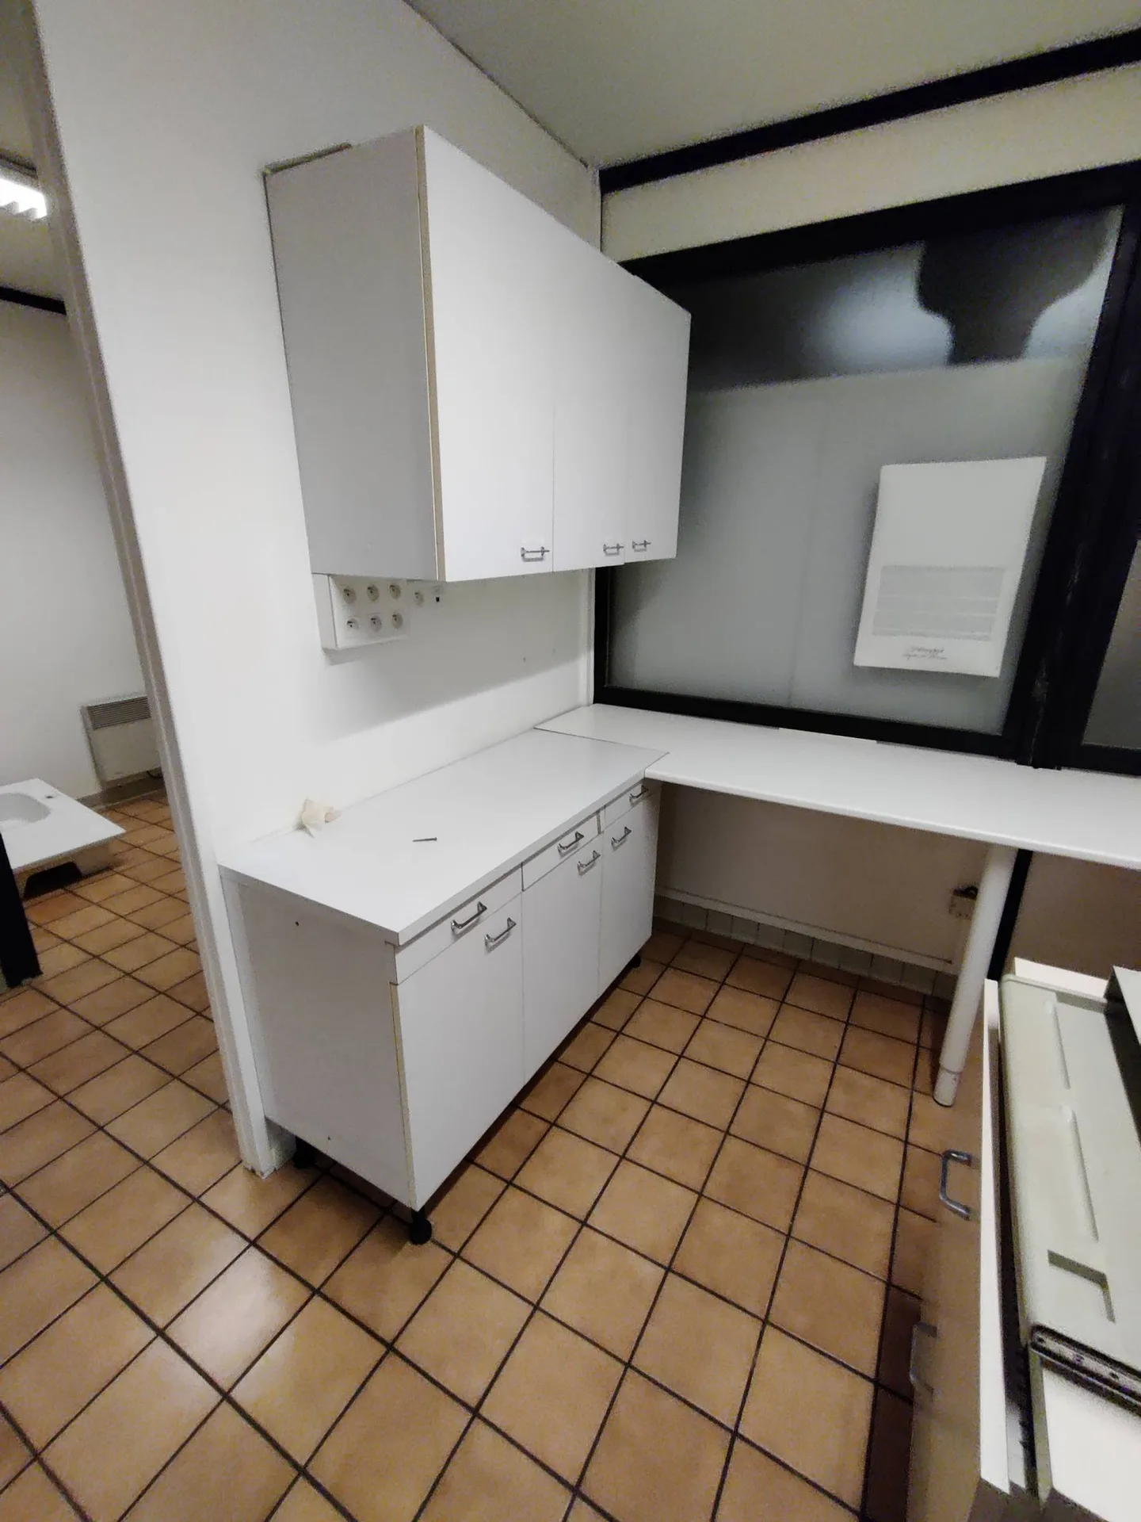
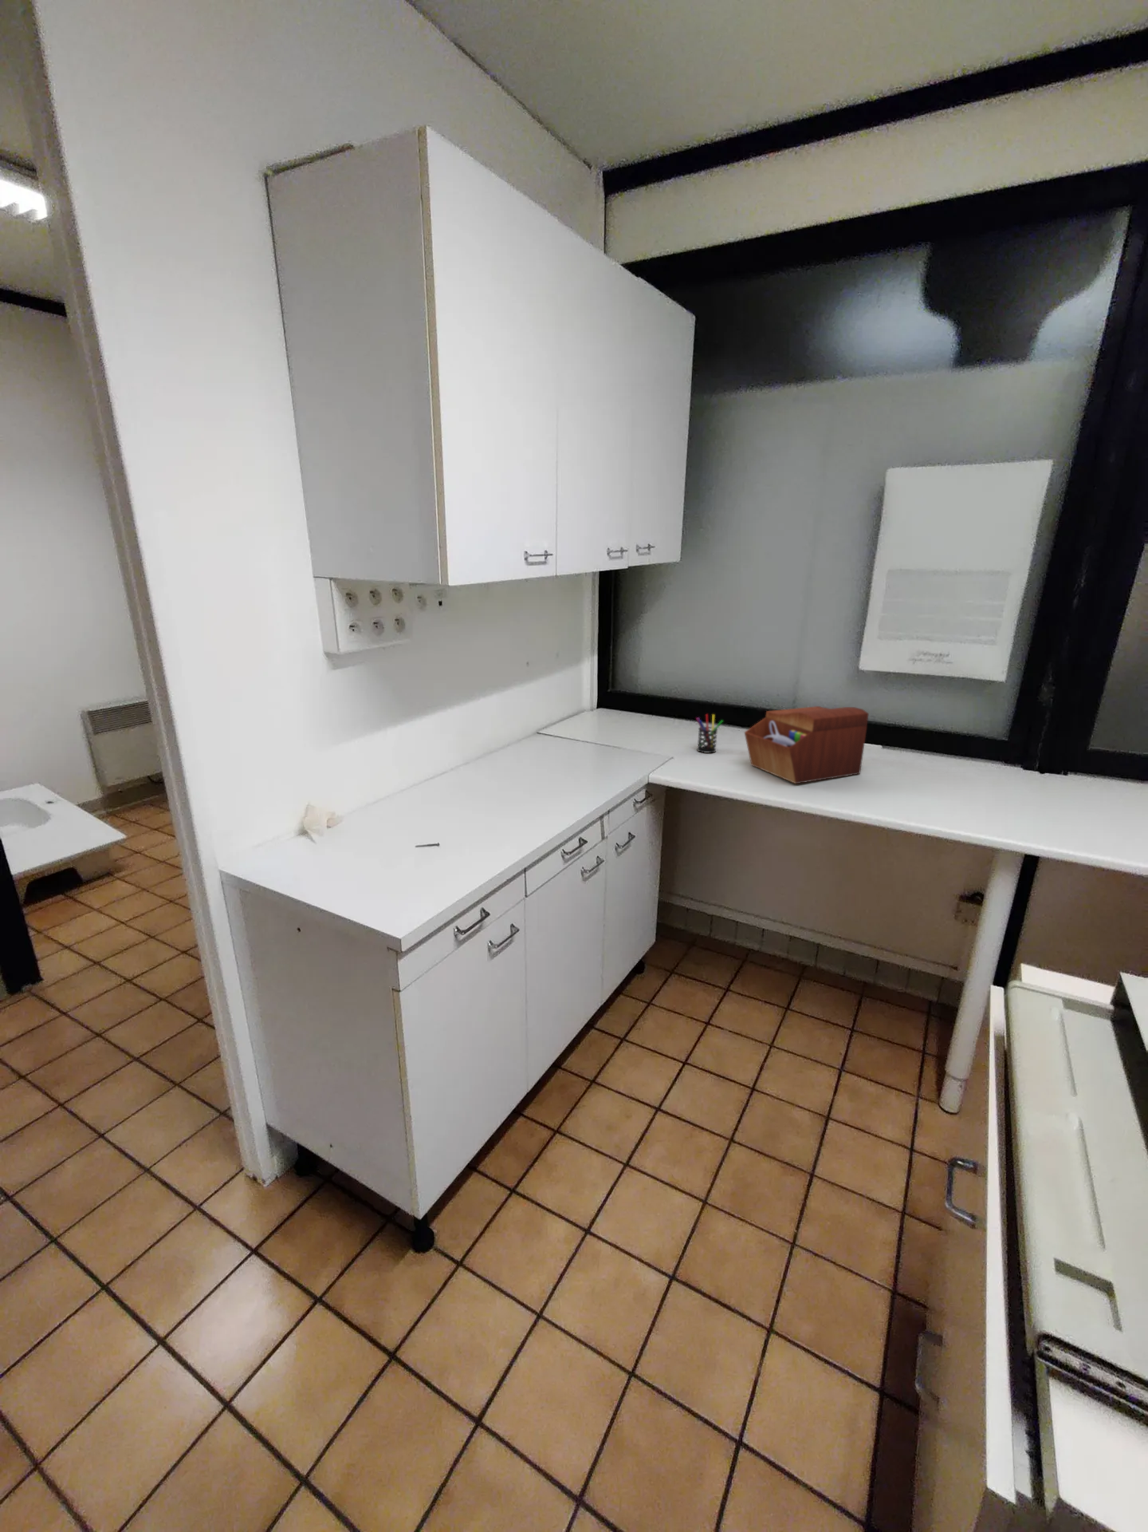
+ sewing box [744,706,869,784]
+ pen holder [695,713,724,753]
